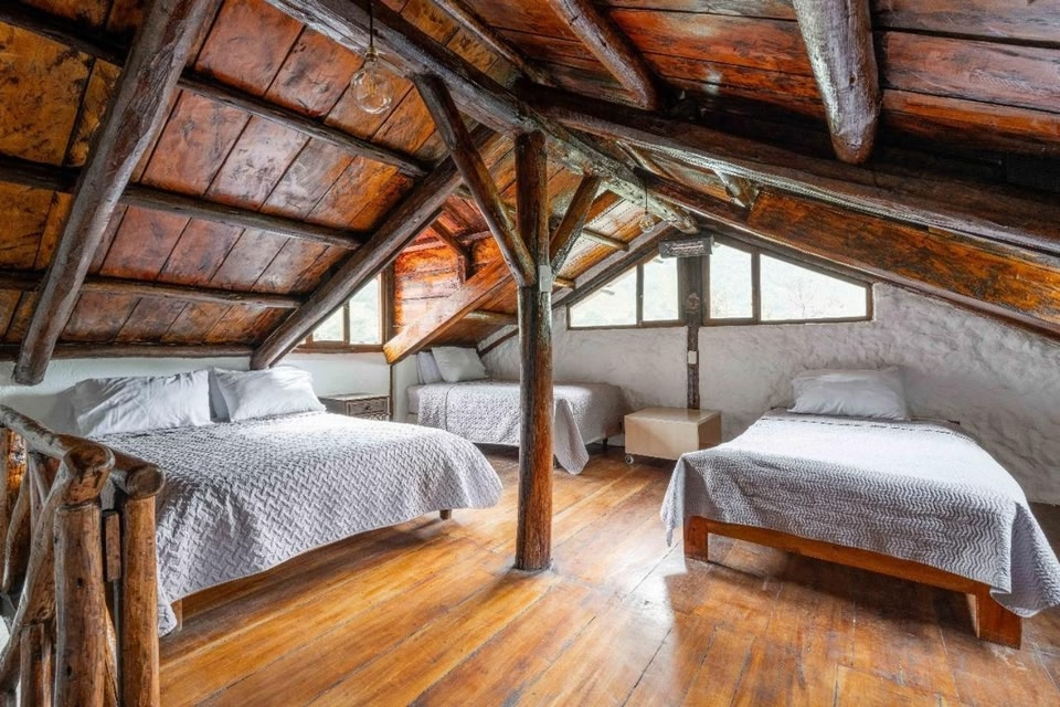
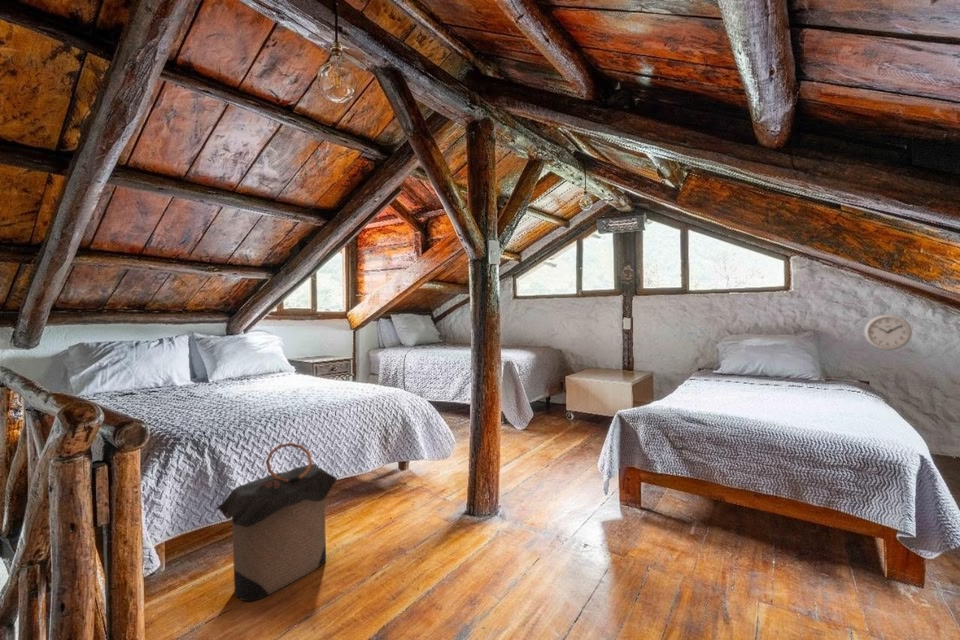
+ laundry hamper [213,442,338,603]
+ wall clock [863,313,913,351]
